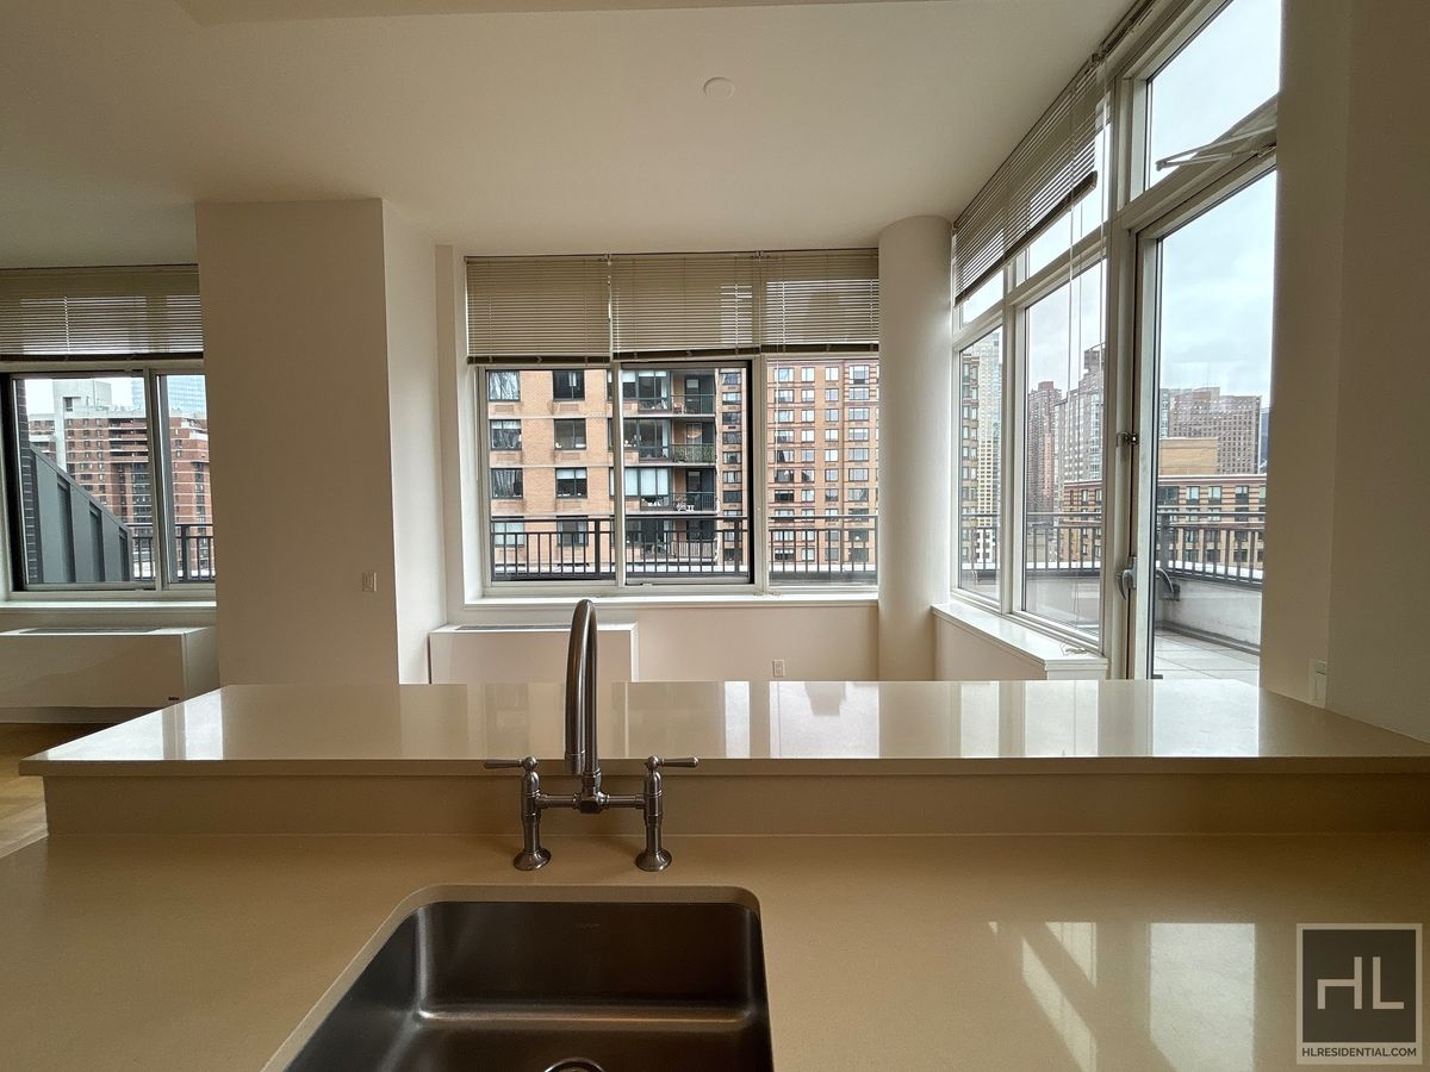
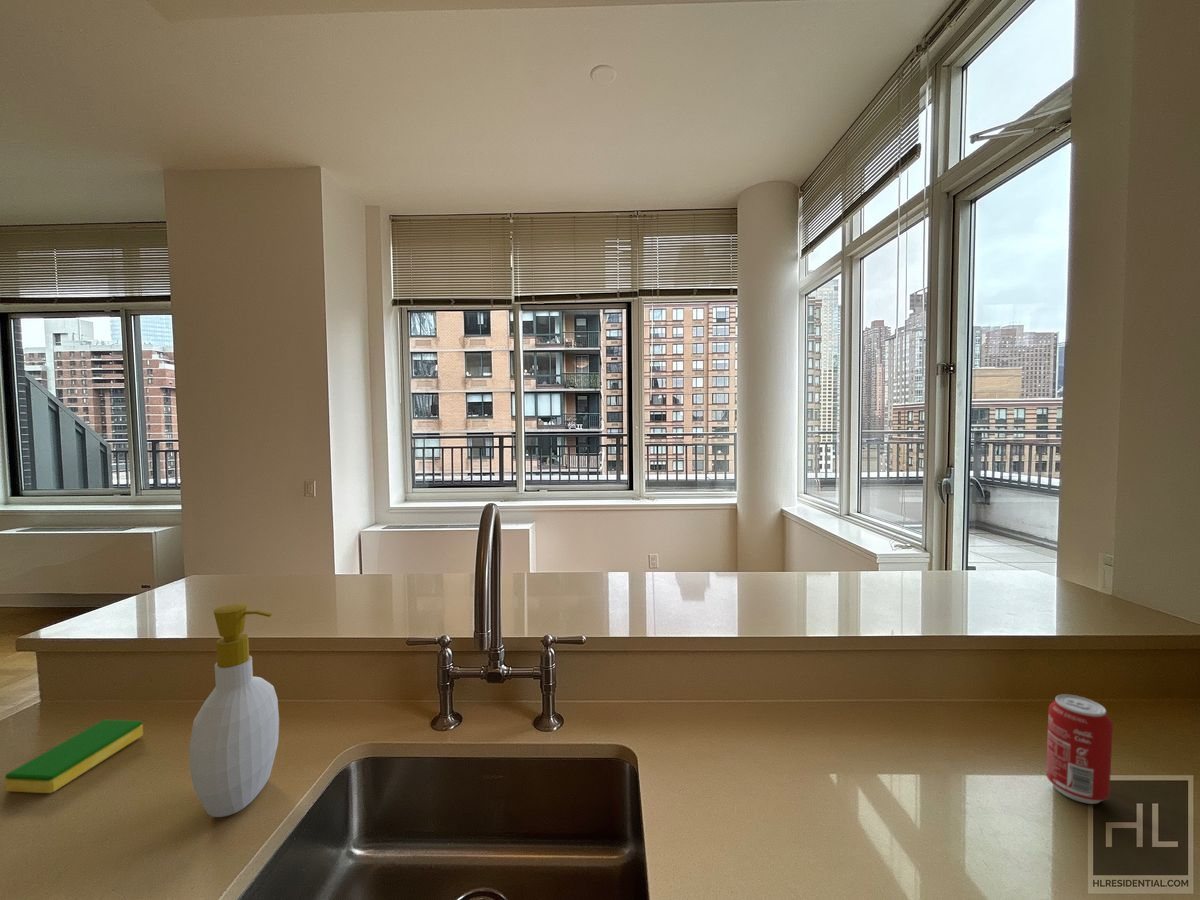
+ soap bottle [189,602,280,818]
+ dish sponge [4,719,144,794]
+ beverage can [1045,693,1114,805]
